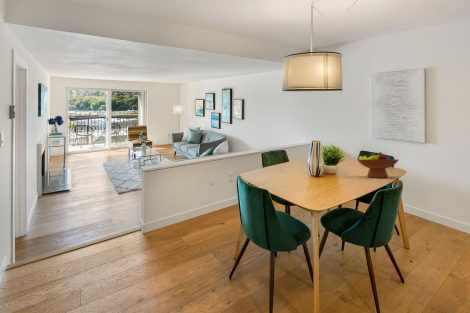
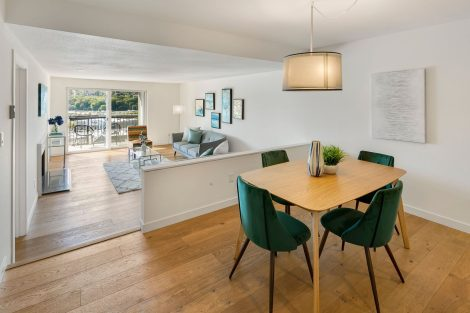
- fruit bowl [356,151,400,179]
